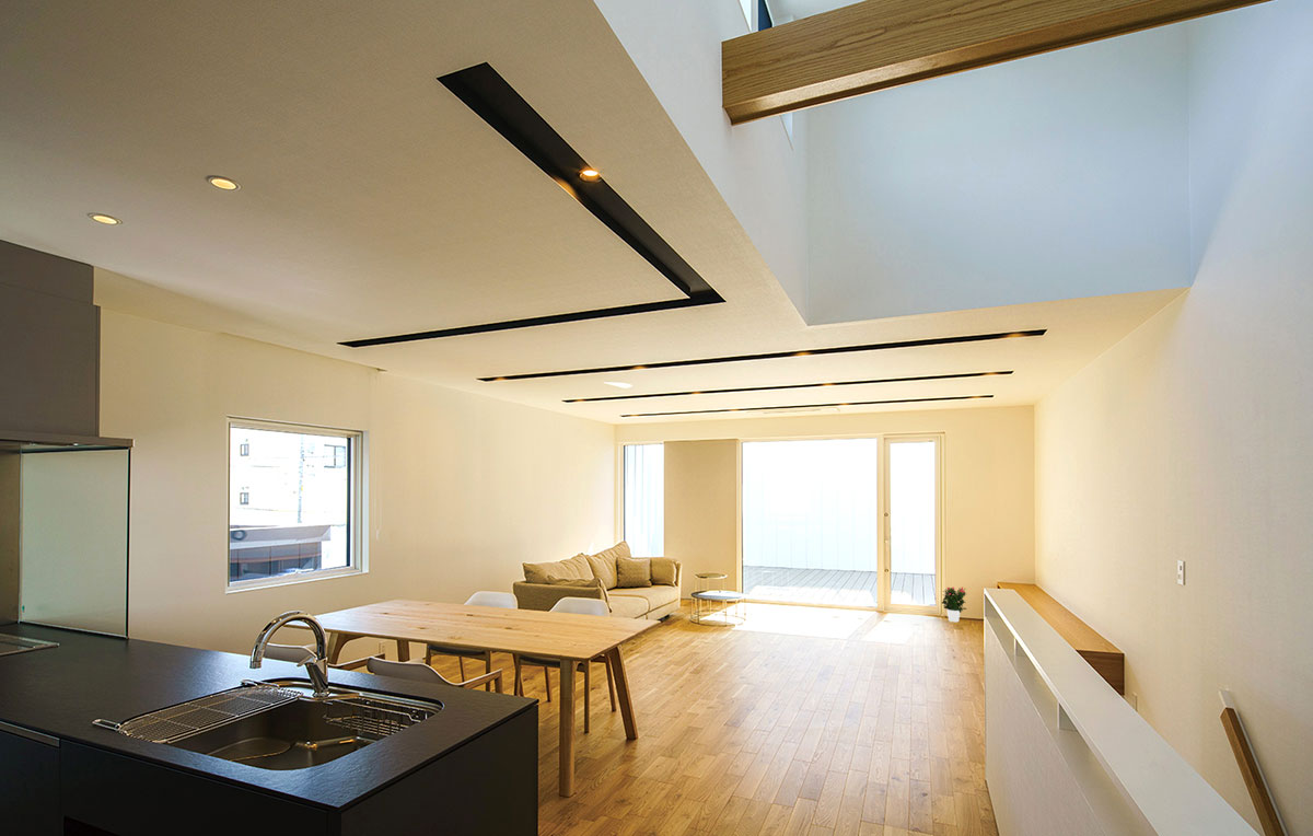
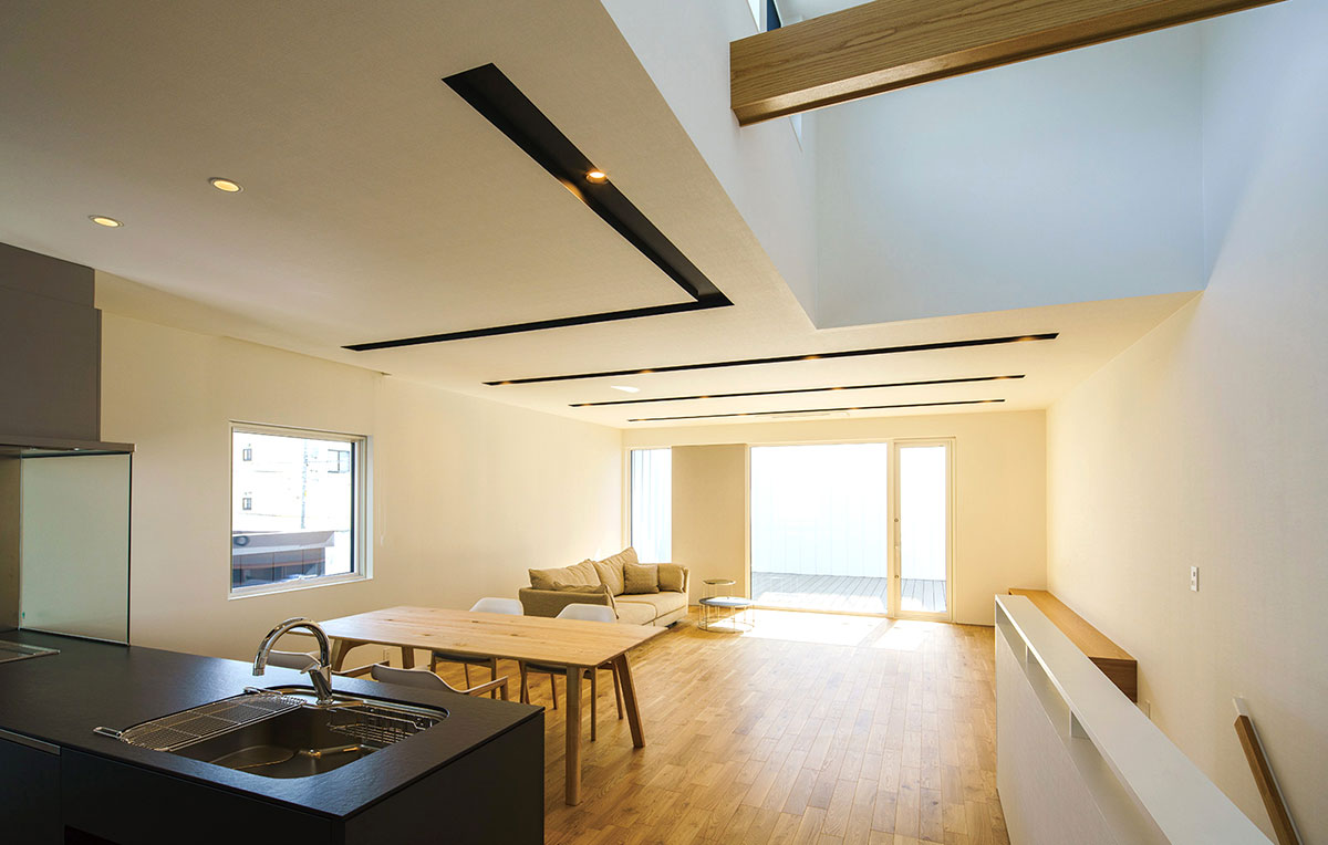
- potted flower [941,585,967,623]
